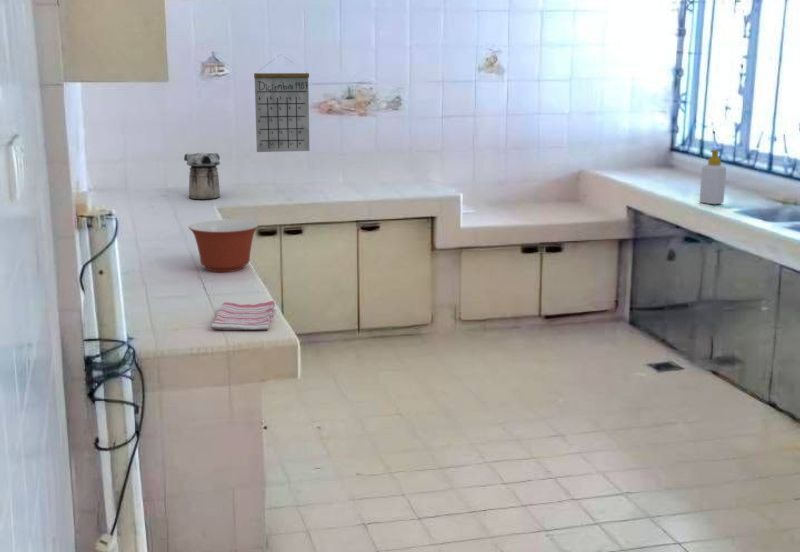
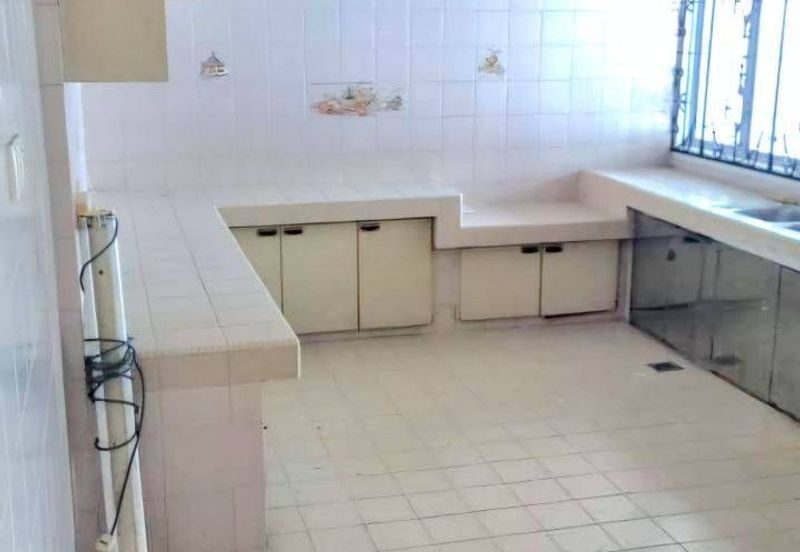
- dish towel [210,300,276,331]
- mixing bowl [188,219,260,273]
- calendar [253,54,311,153]
- canister [183,152,221,200]
- soap bottle [698,149,727,205]
